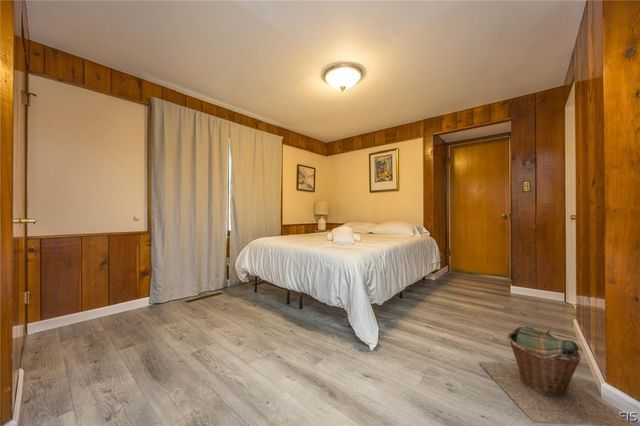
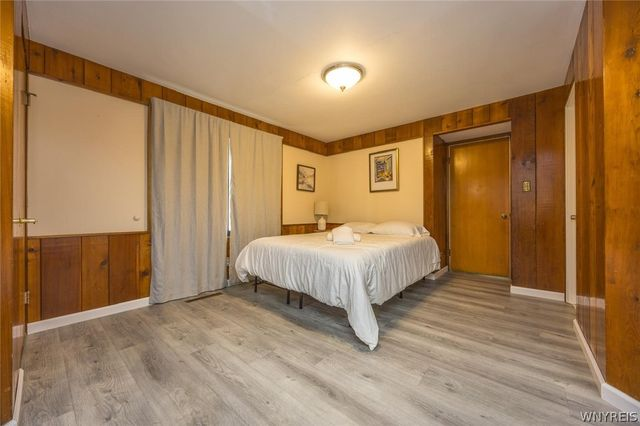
- laundry basket [478,325,634,426]
